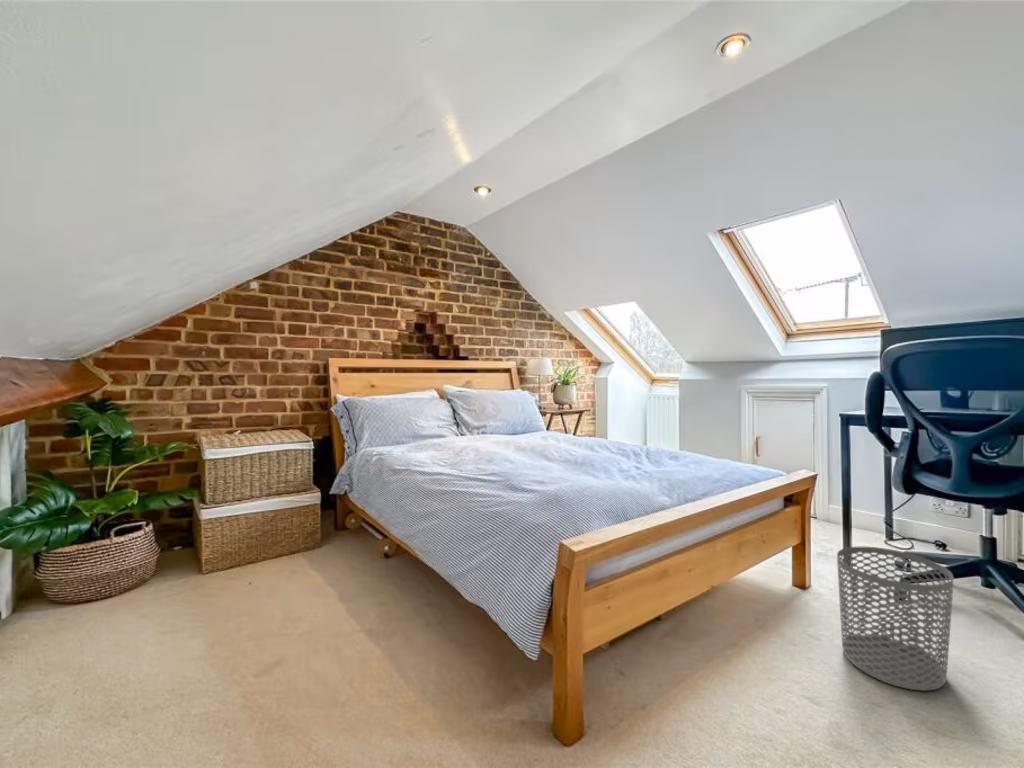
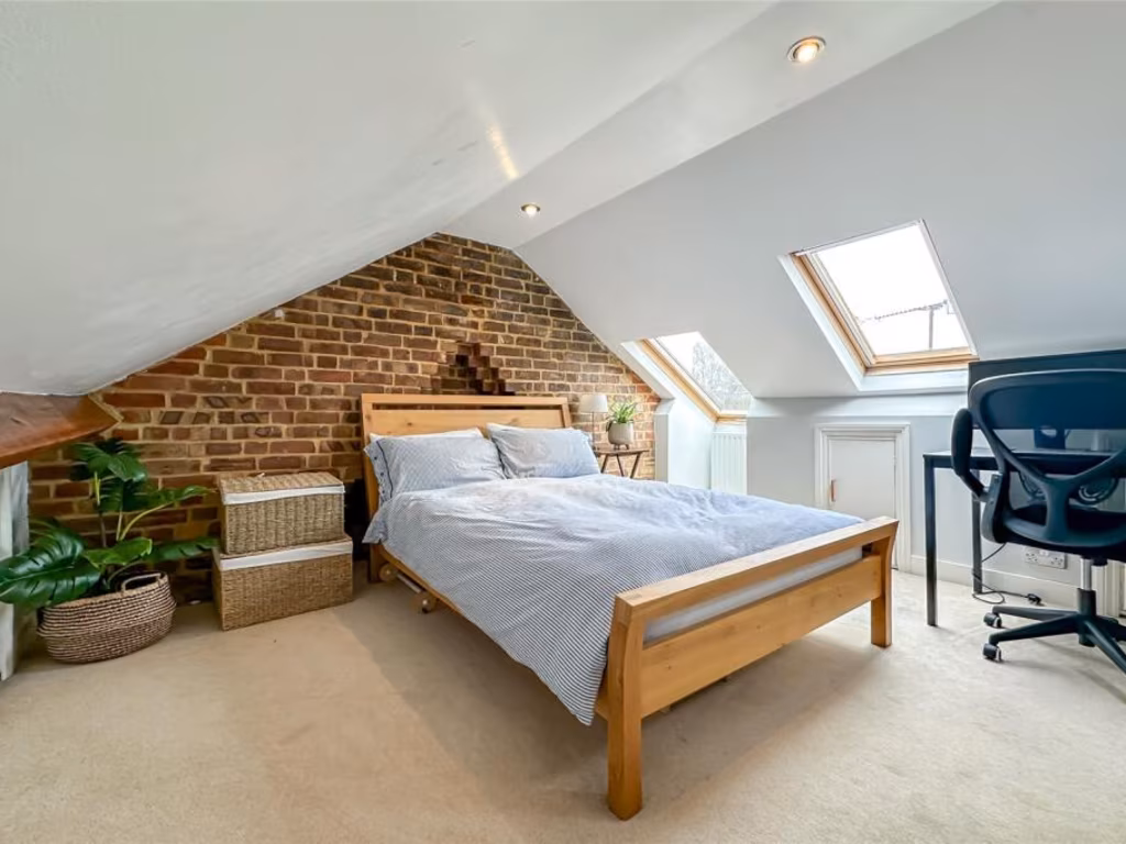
- waste bin [836,546,954,692]
